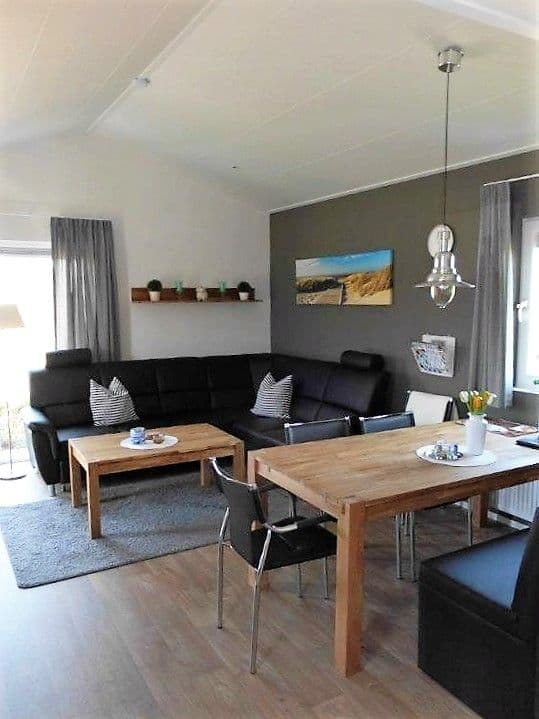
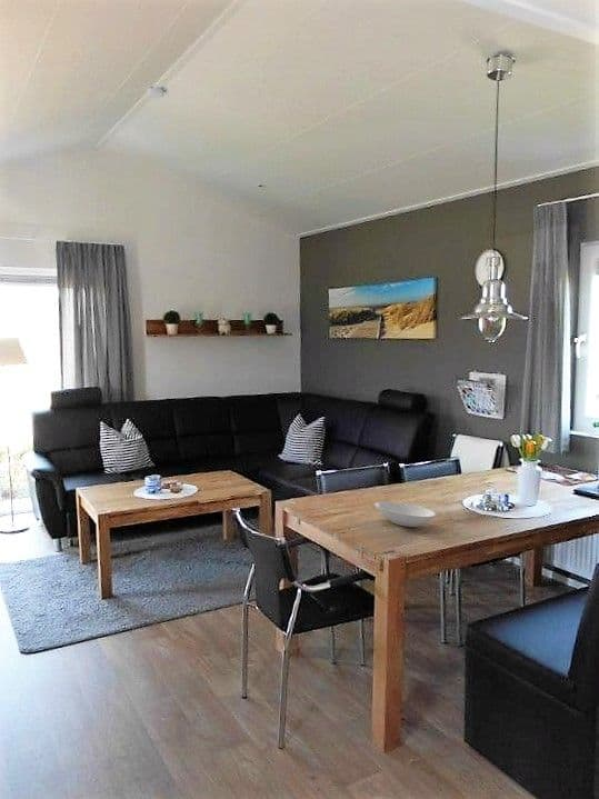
+ bowl [373,500,437,528]
